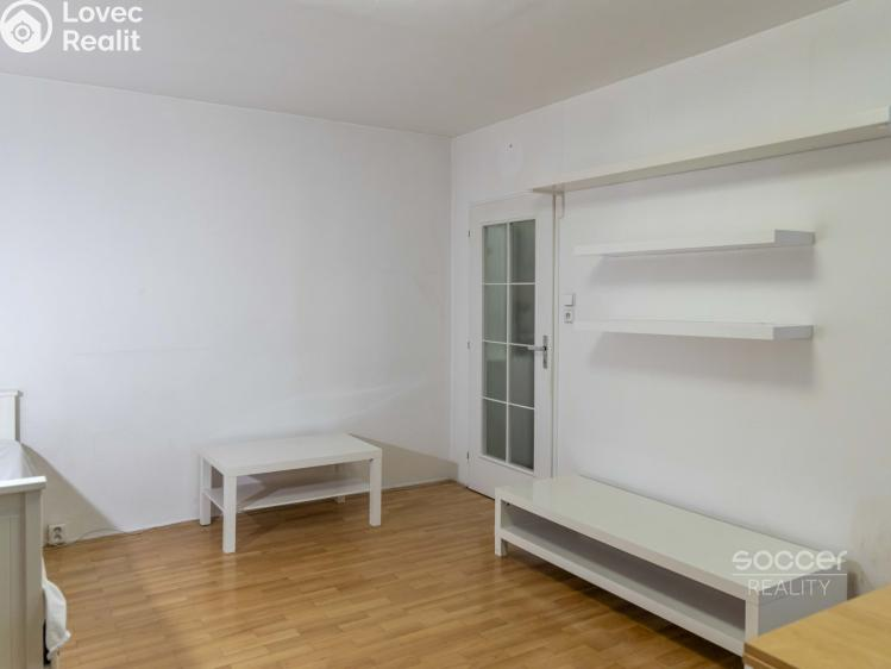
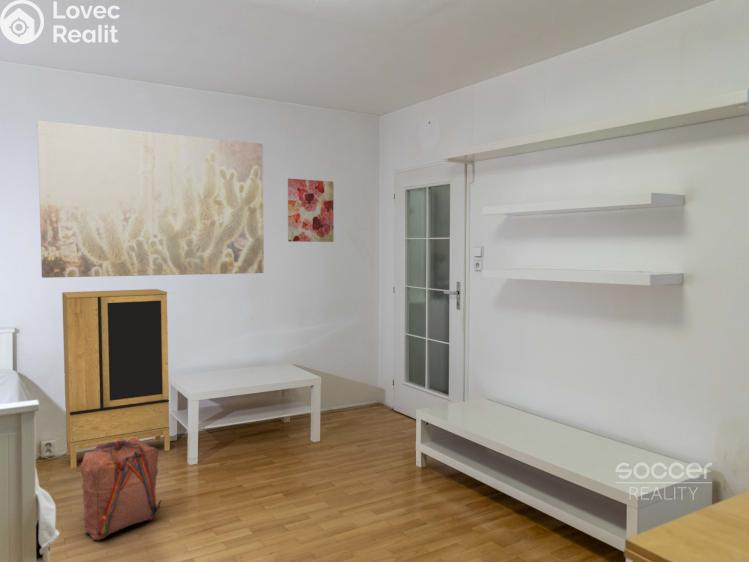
+ backpack [79,437,163,542]
+ wall art [36,120,265,279]
+ cabinet [61,288,171,469]
+ wall art [287,178,335,243]
